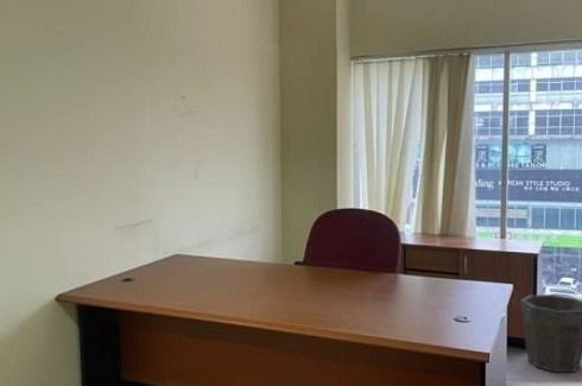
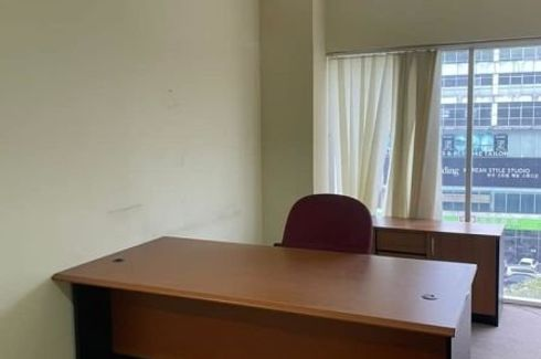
- waste bin [519,293,582,373]
